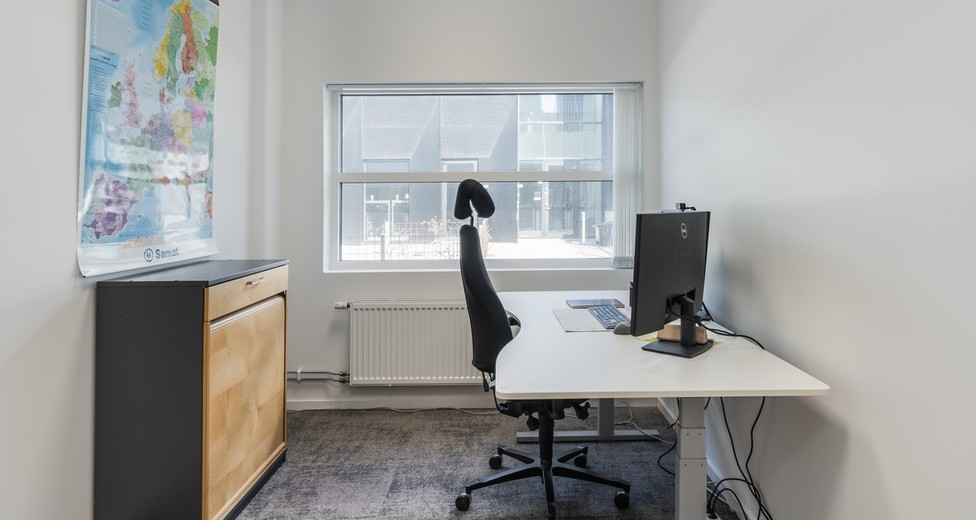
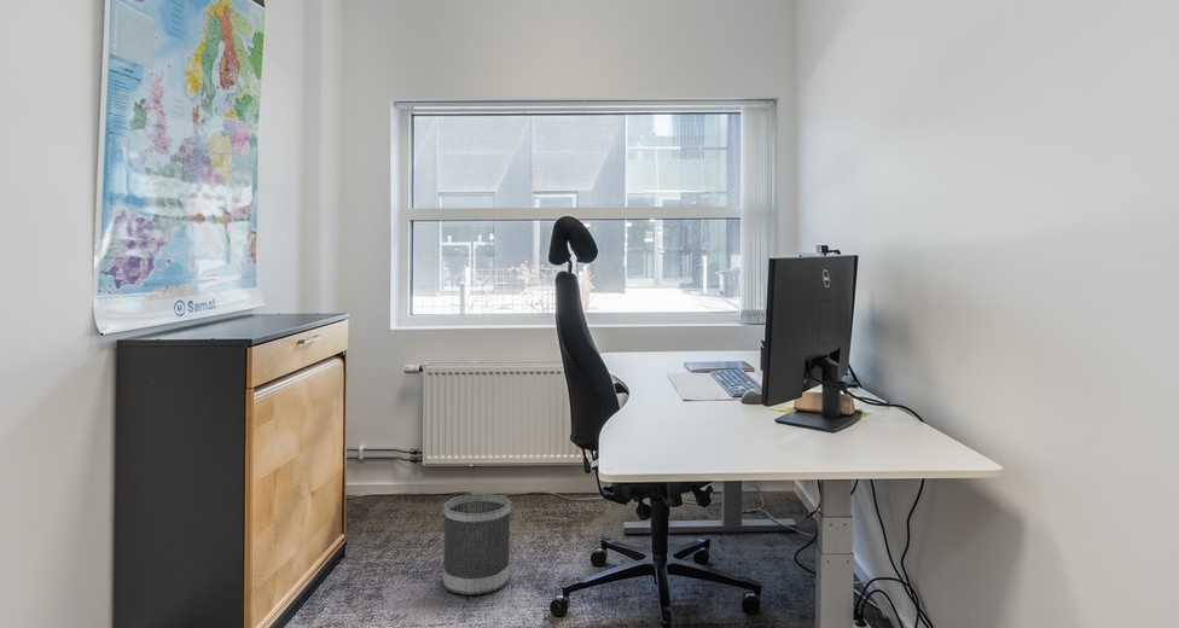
+ wastebasket [441,493,512,595]
